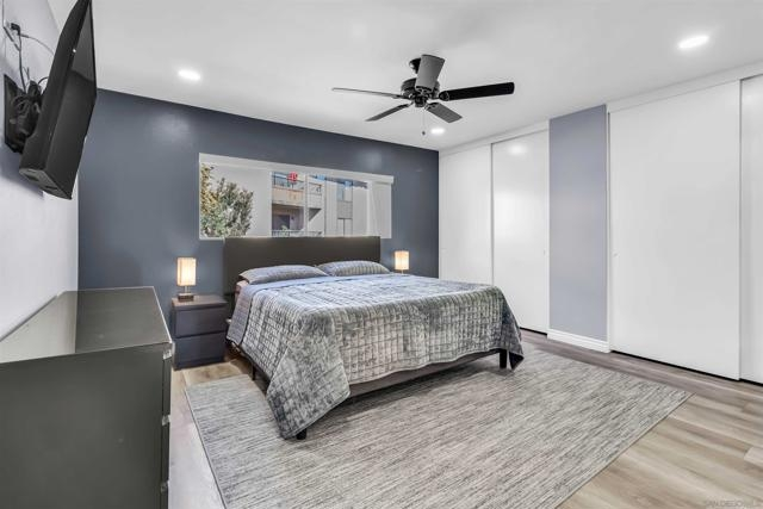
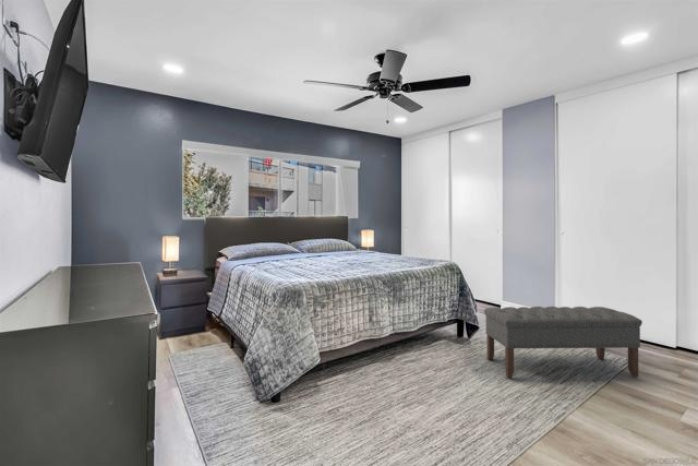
+ bench [483,306,643,379]
